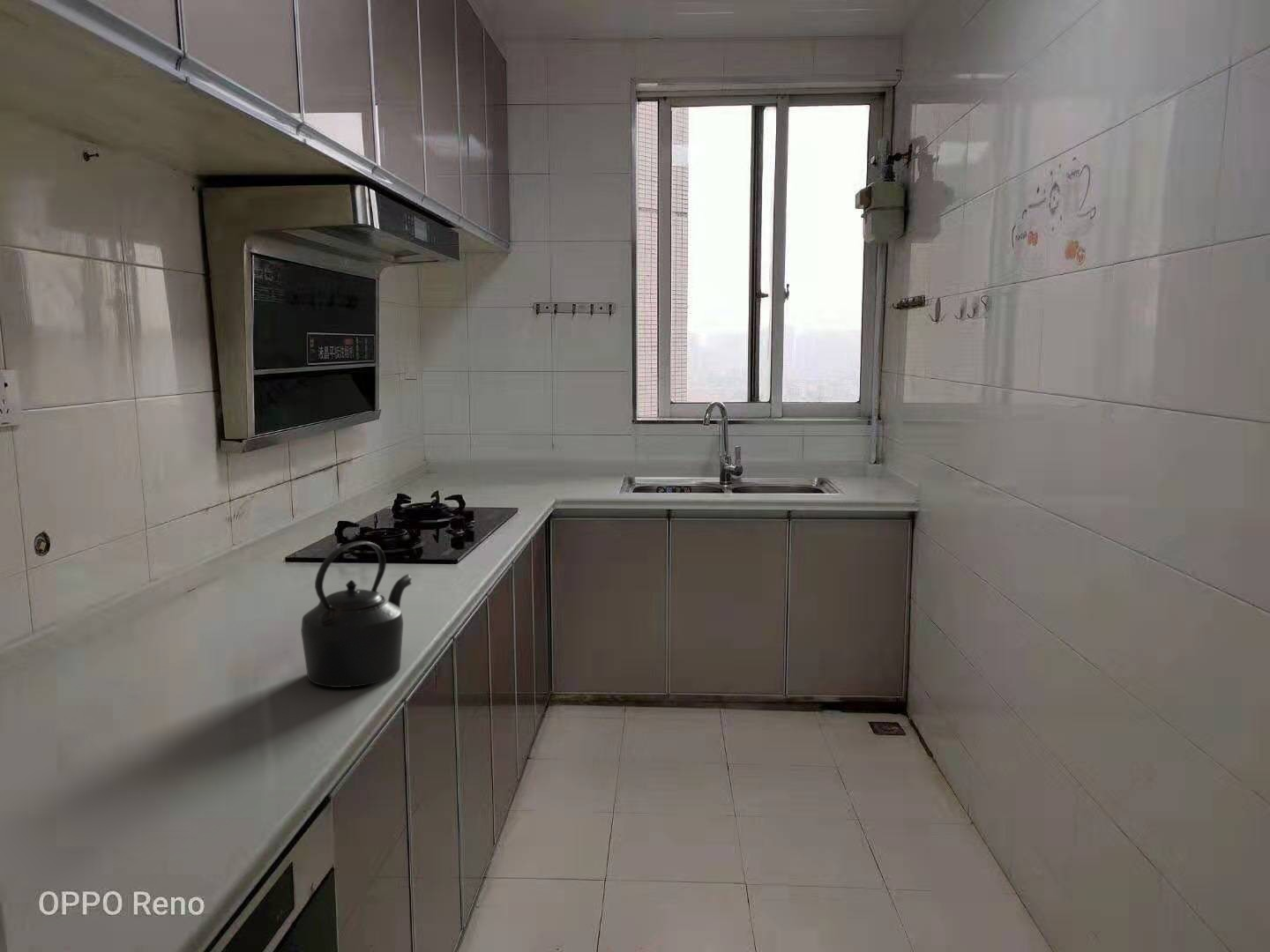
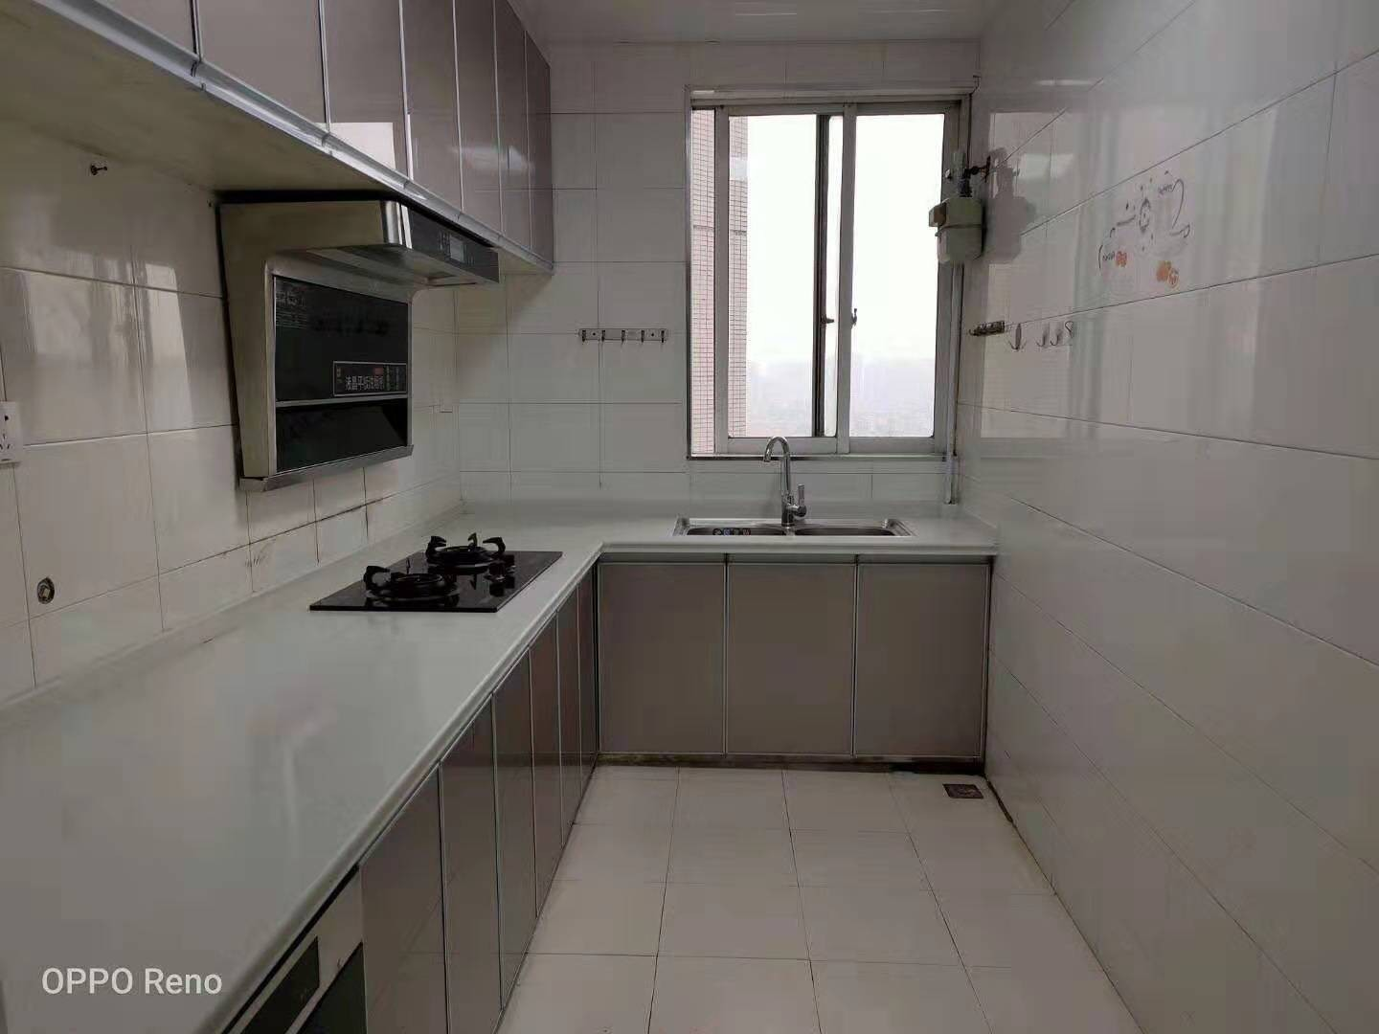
- kettle [300,540,413,688]
